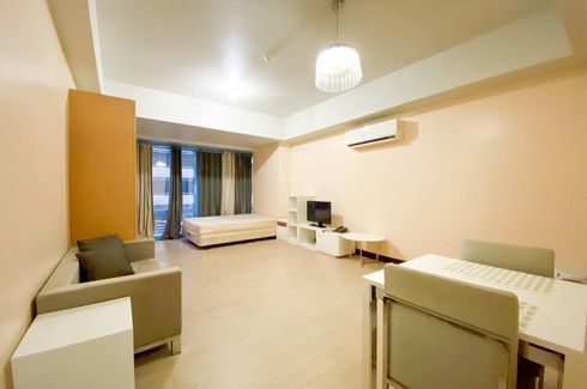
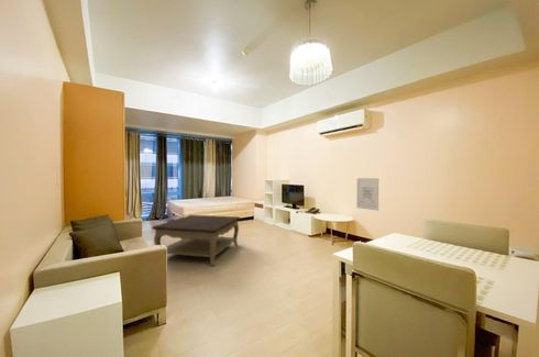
+ coffee table [151,214,241,267]
+ wall art [355,177,380,212]
